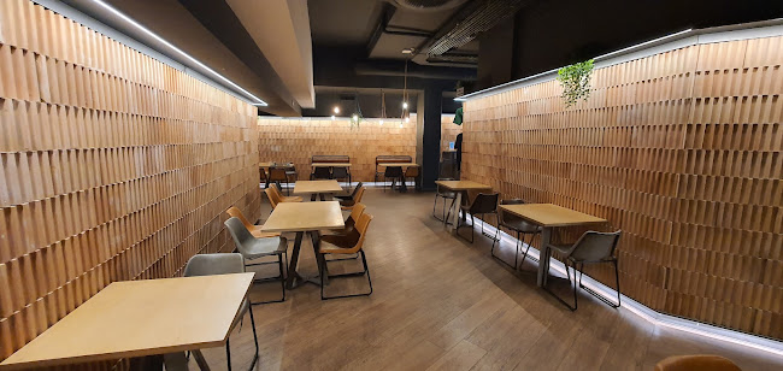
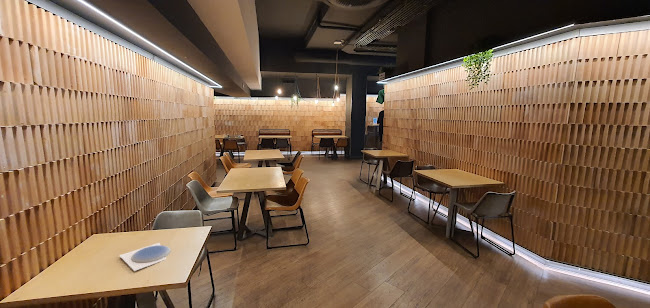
+ plate [118,242,172,272]
